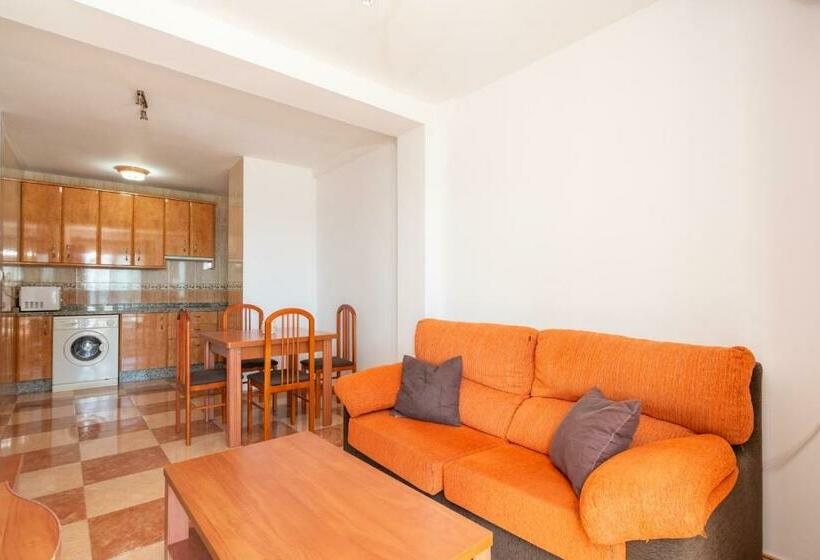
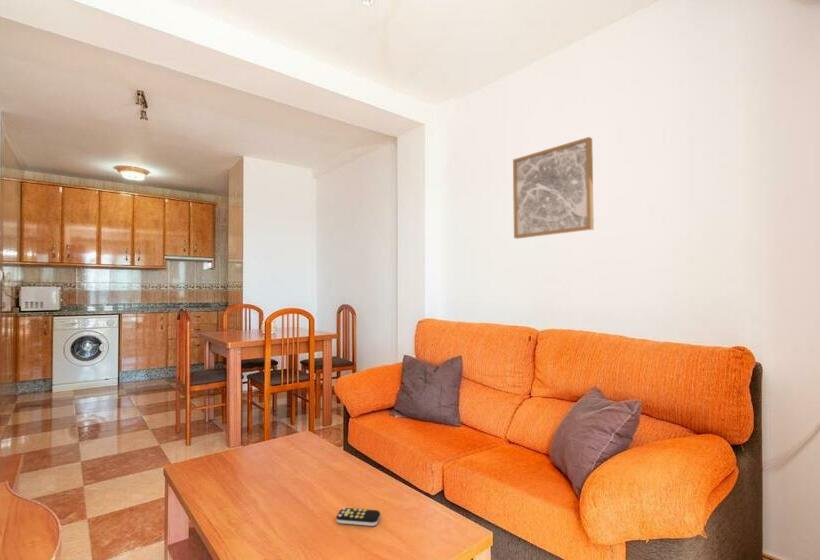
+ wall art [512,136,595,240]
+ remote control [335,507,381,527]
